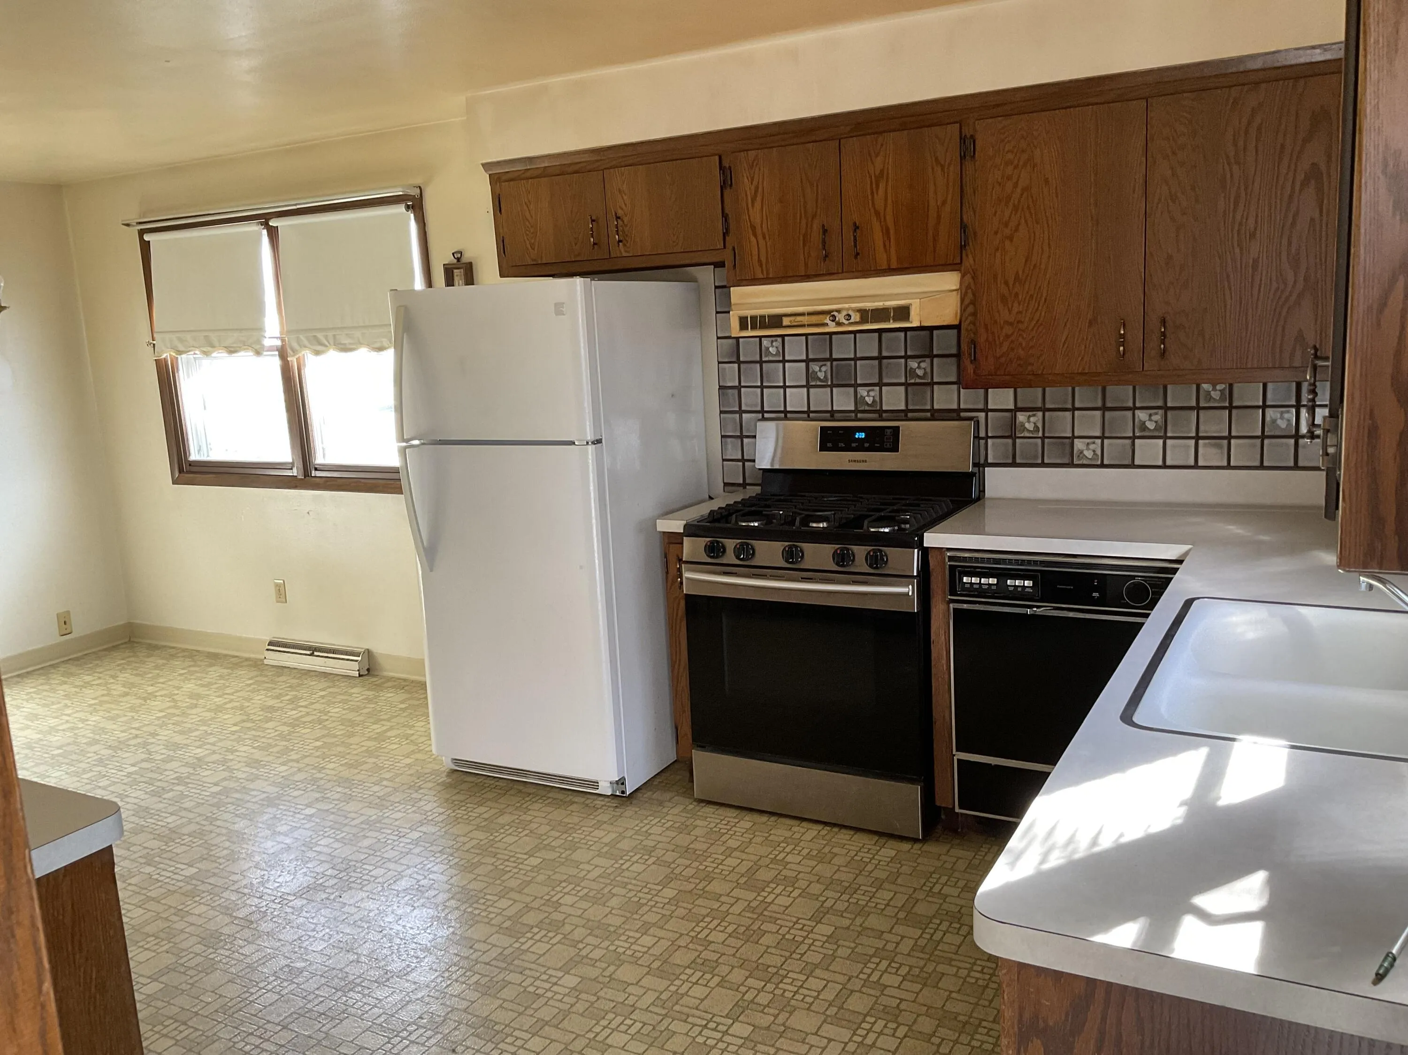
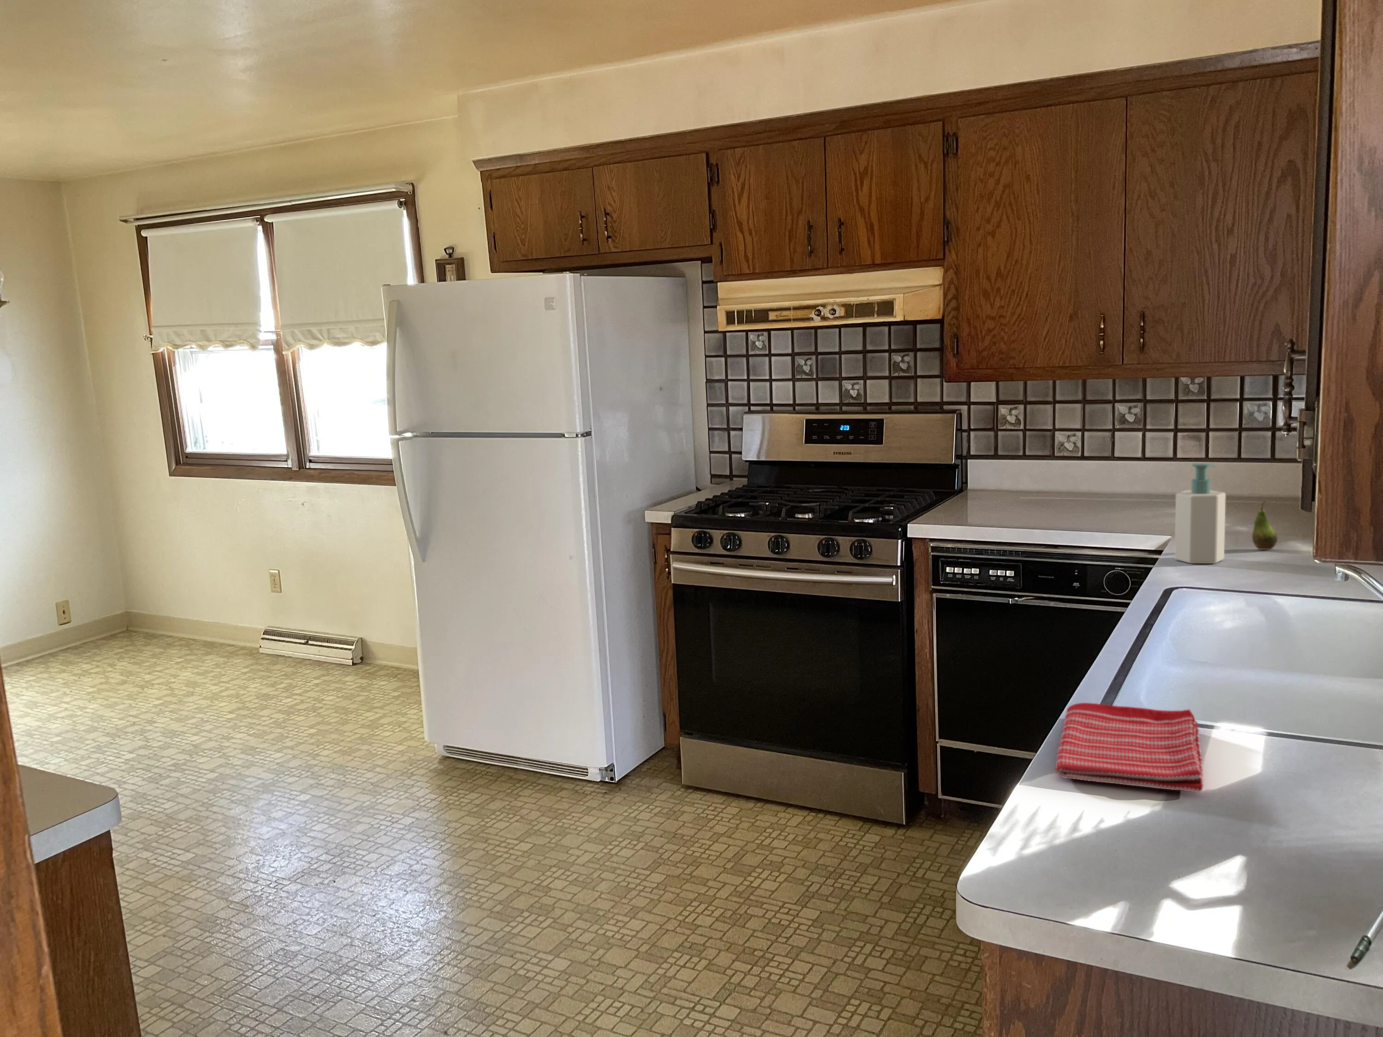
+ fruit [1251,500,1277,550]
+ dish towel [1055,703,1204,793]
+ soap bottle [1174,463,1226,564]
